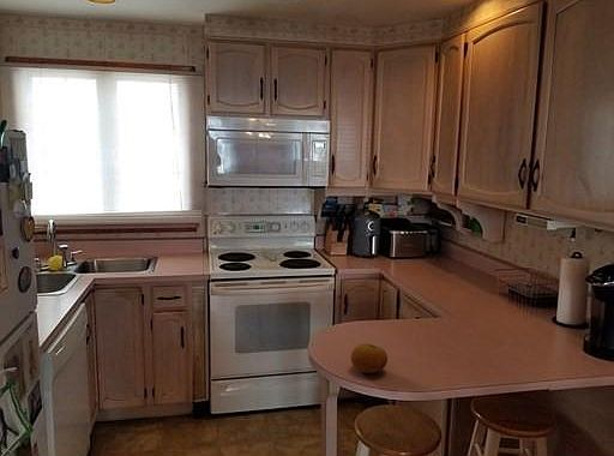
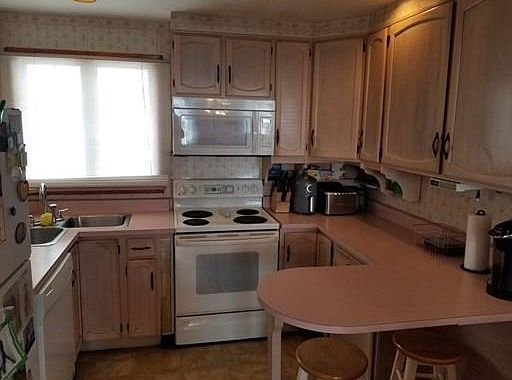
- fruit [350,342,389,374]
